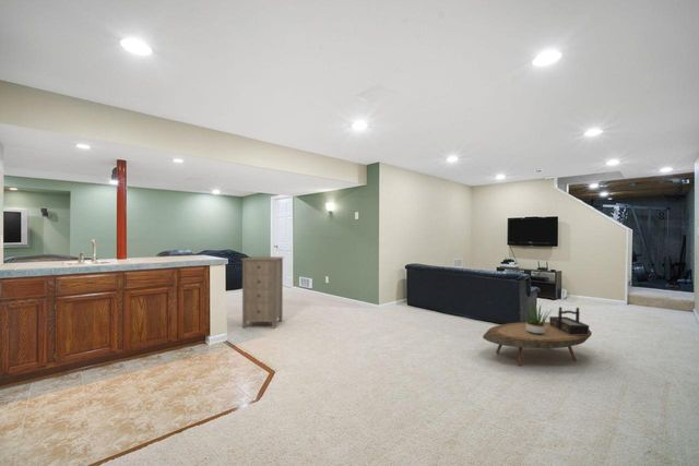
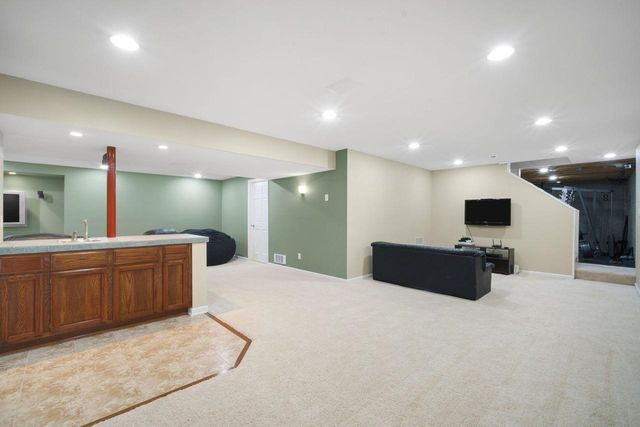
- potted plant [519,303,554,334]
- decorative box [548,306,590,335]
- storage cabinet [239,255,284,330]
- coffee table [482,321,593,367]
